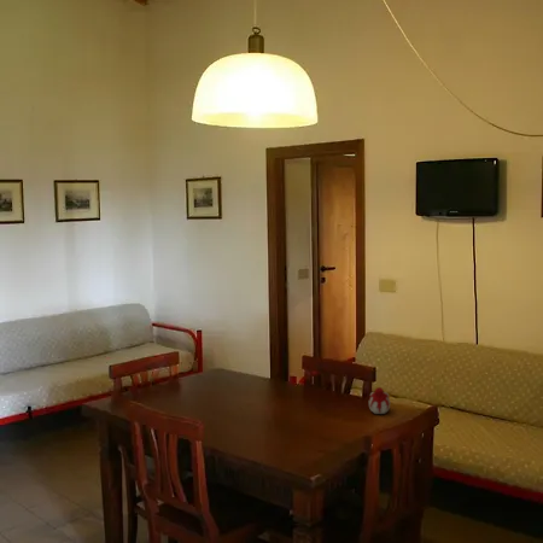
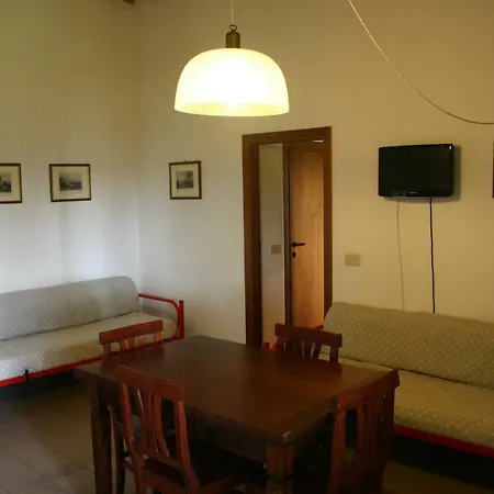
- candle [368,386,391,415]
